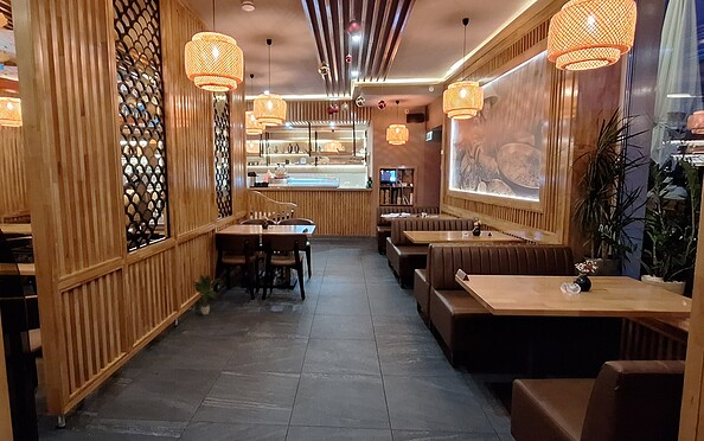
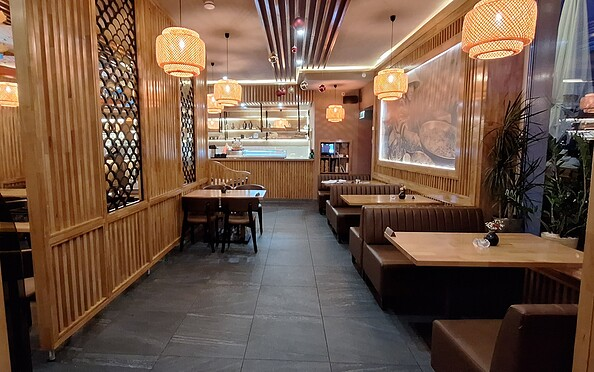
- potted plant [191,274,222,315]
